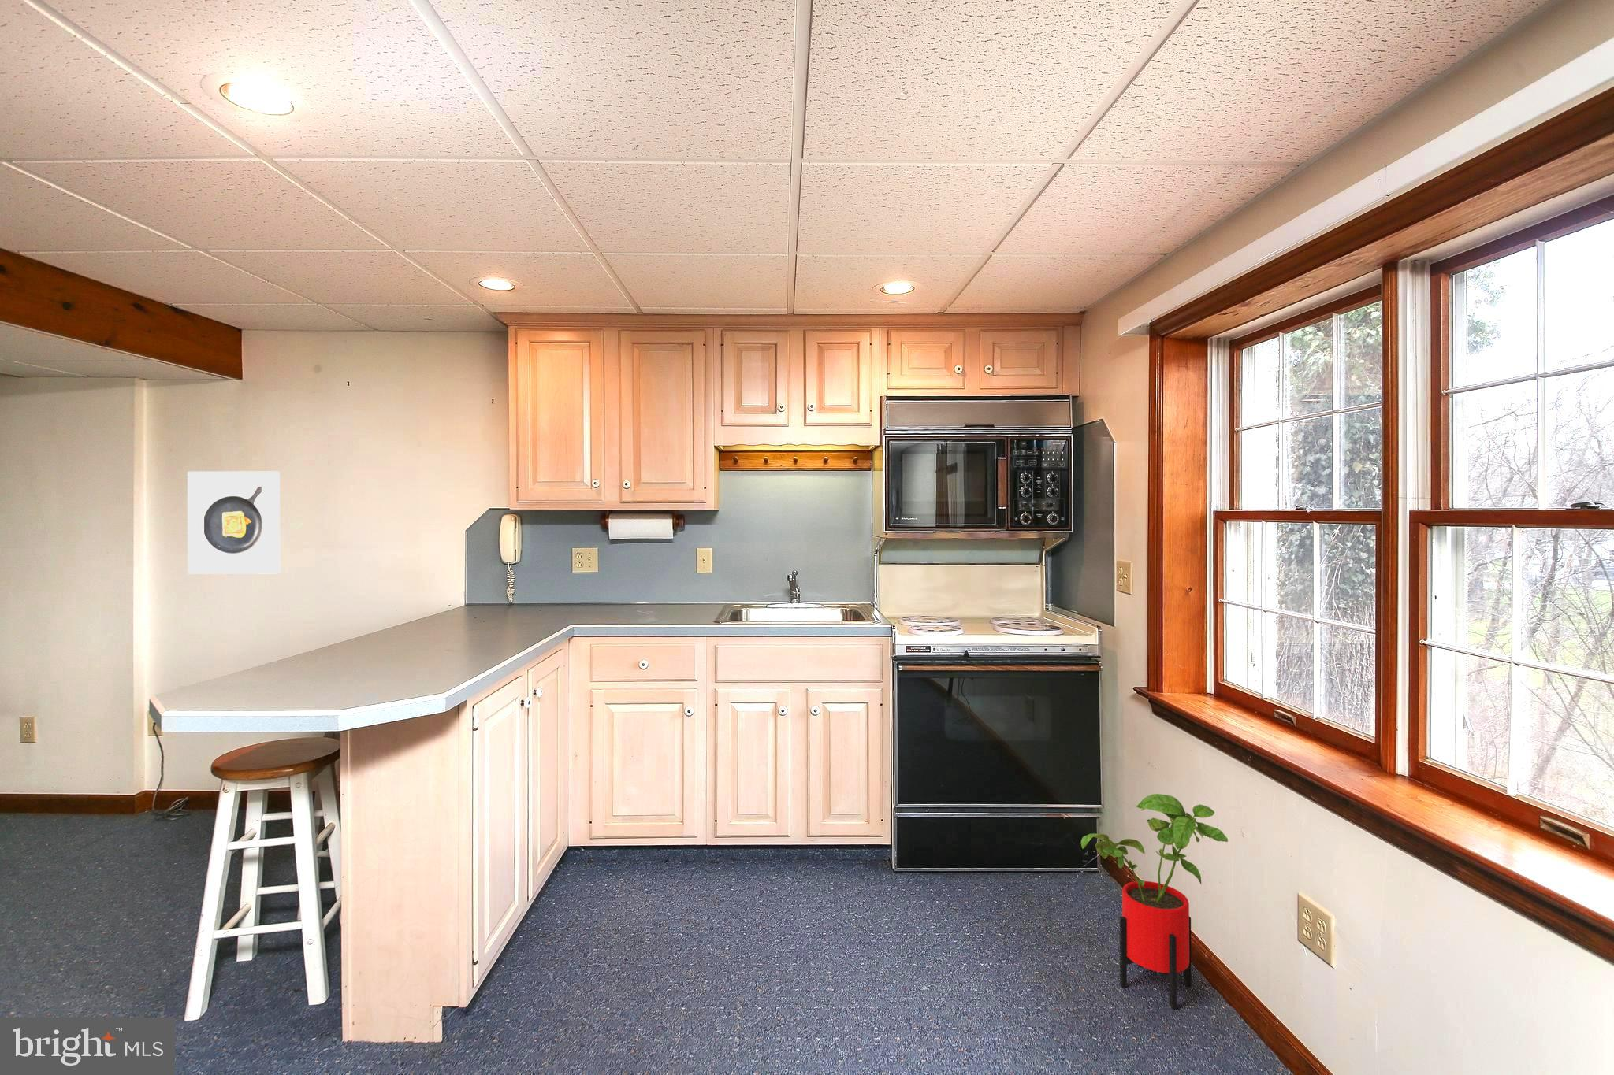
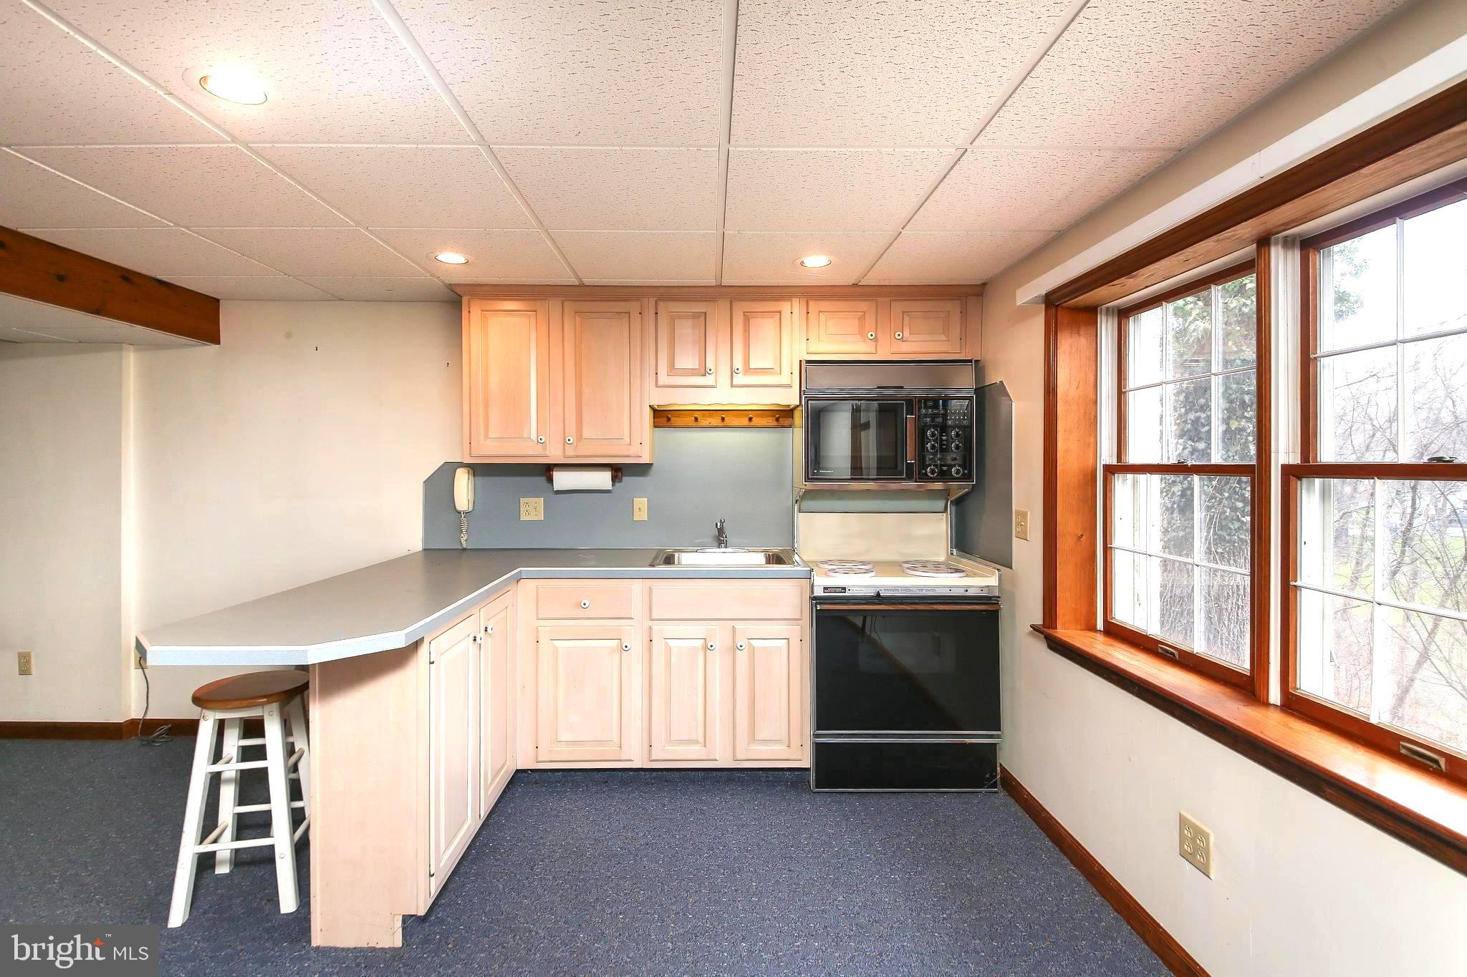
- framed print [187,472,281,575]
- house plant [1080,793,1229,1010]
